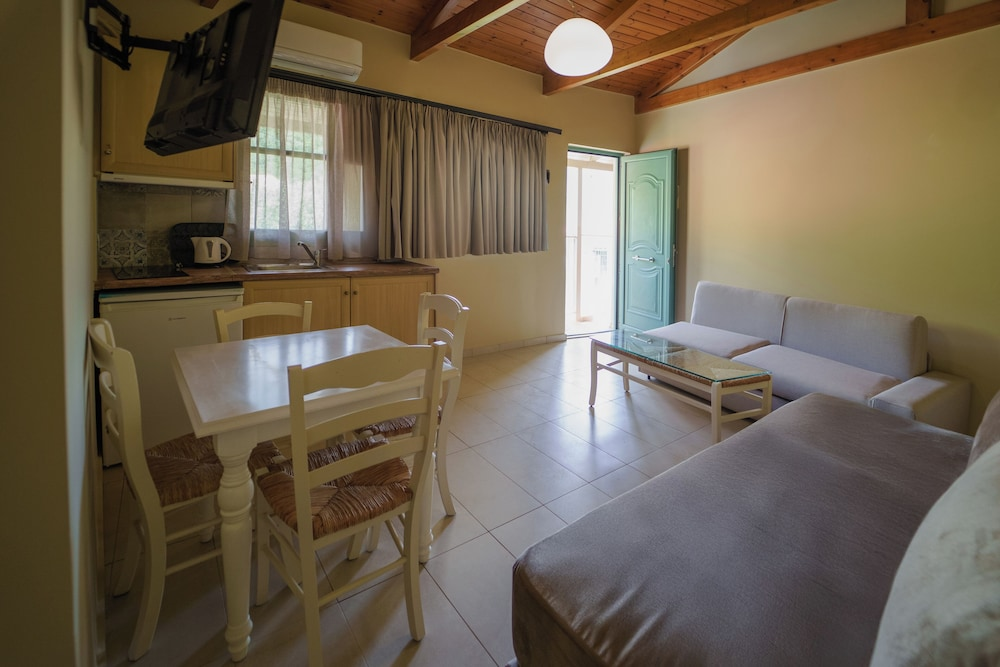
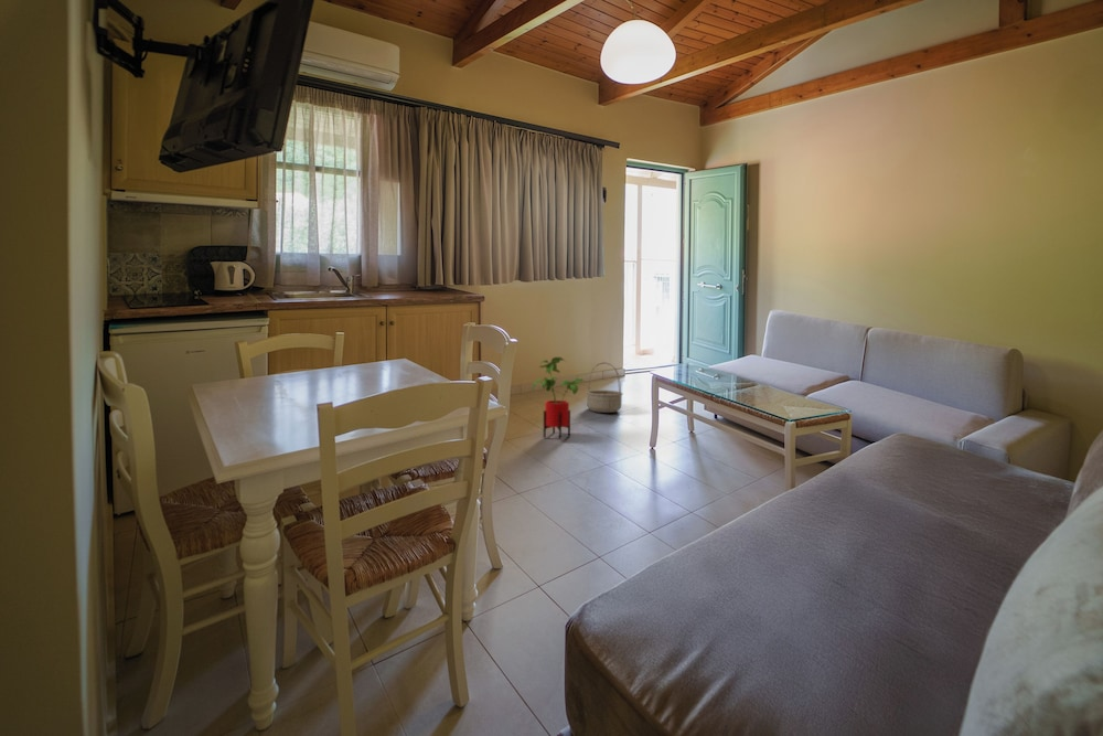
+ basket [585,361,623,414]
+ house plant [532,356,586,441]
